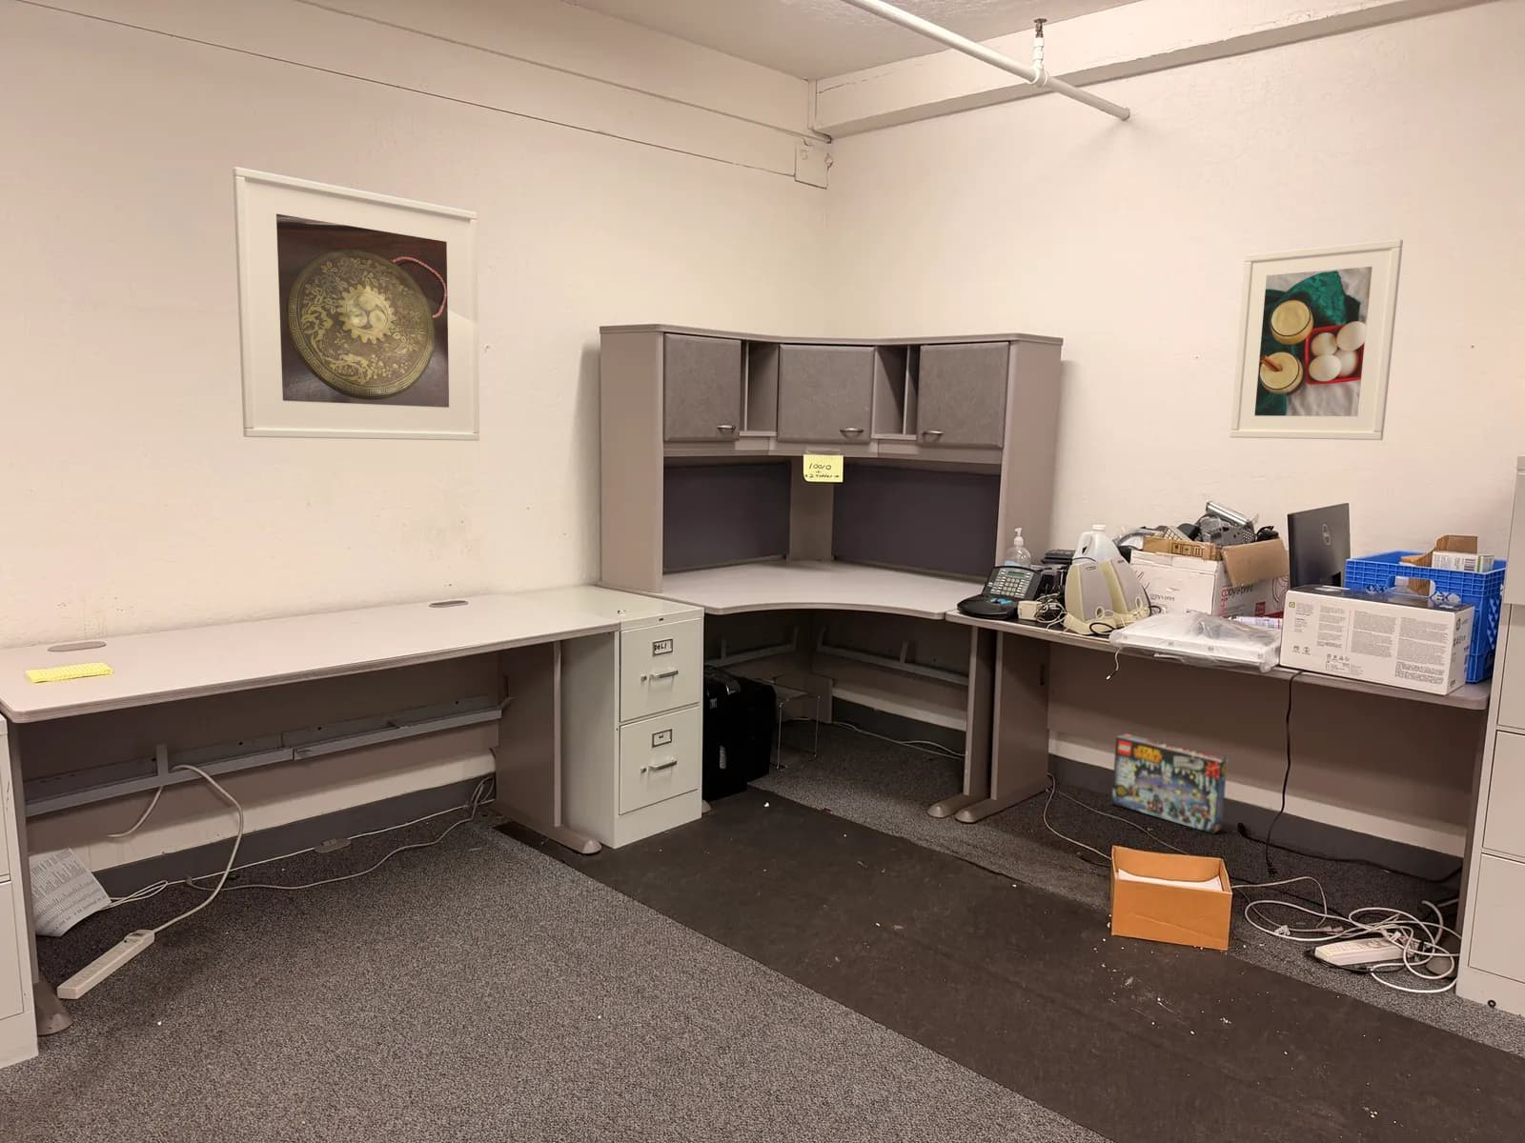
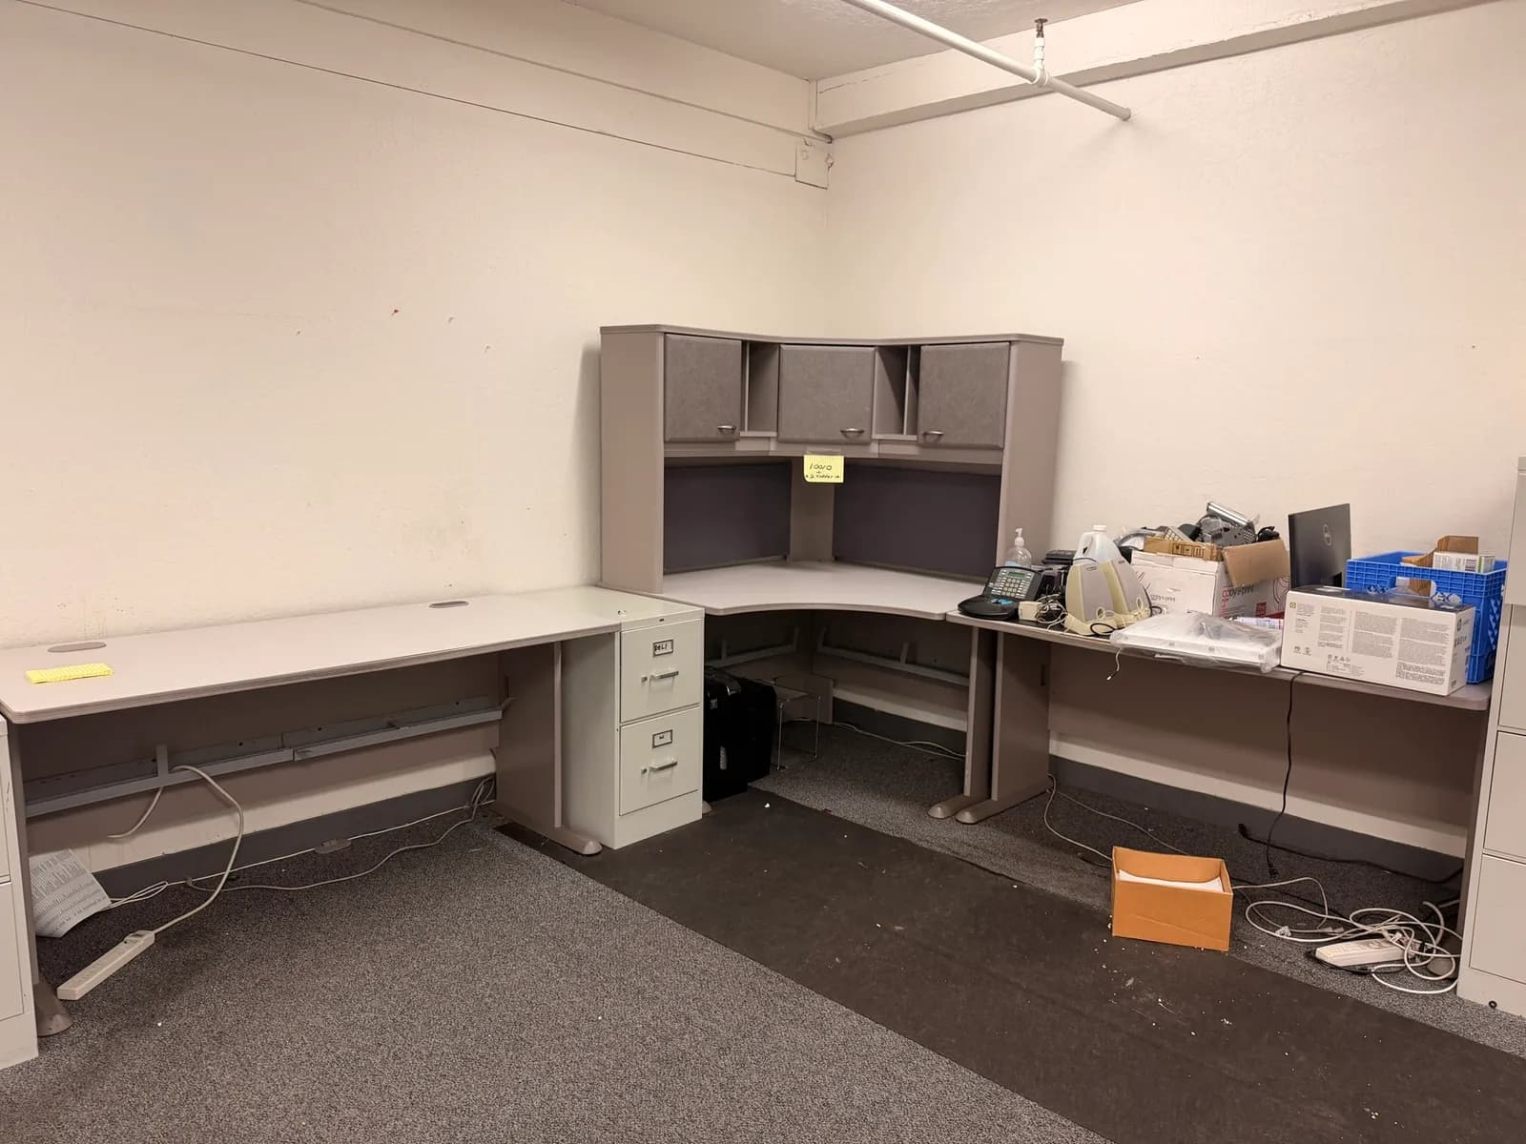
- box [1111,732,1230,834]
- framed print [232,166,480,442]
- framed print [1230,238,1404,441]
